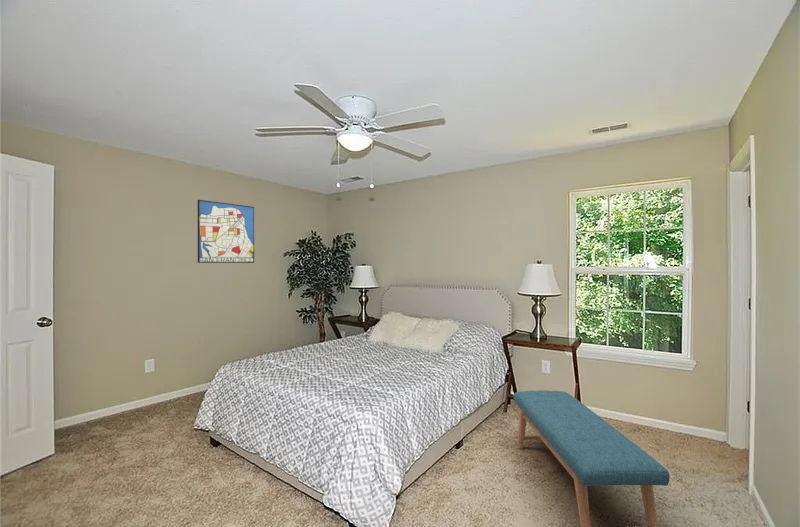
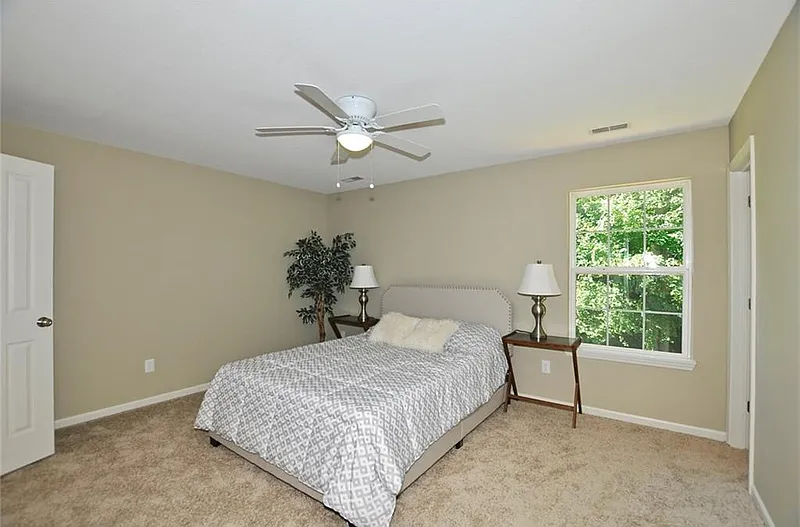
- wall art [197,199,255,264]
- bench [512,389,671,527]
